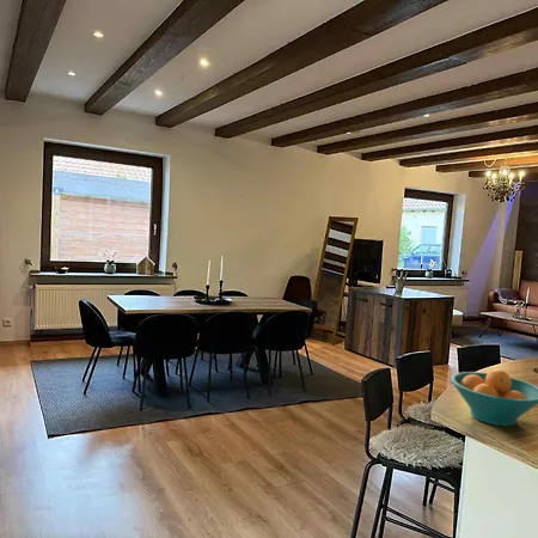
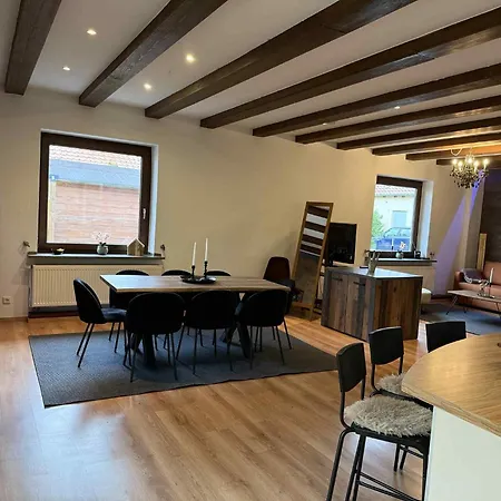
- fruit bowl [450,368,538,427]
